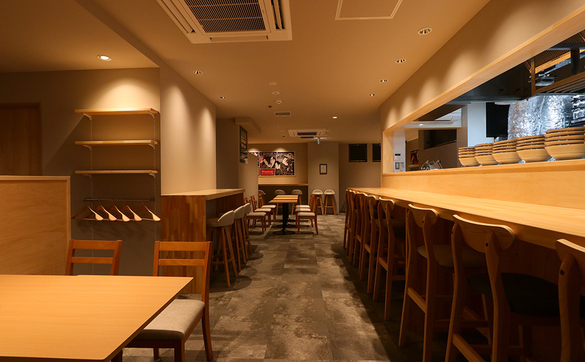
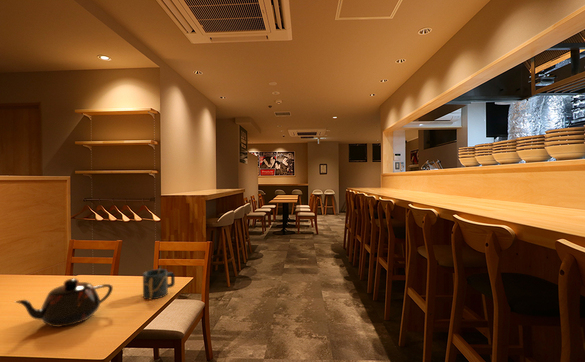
+ teapot [14,277,114,328]
+ cup [142,268,176,300]
